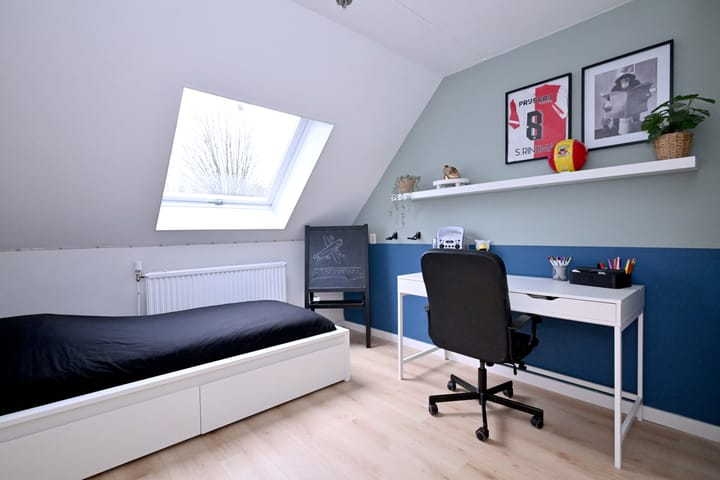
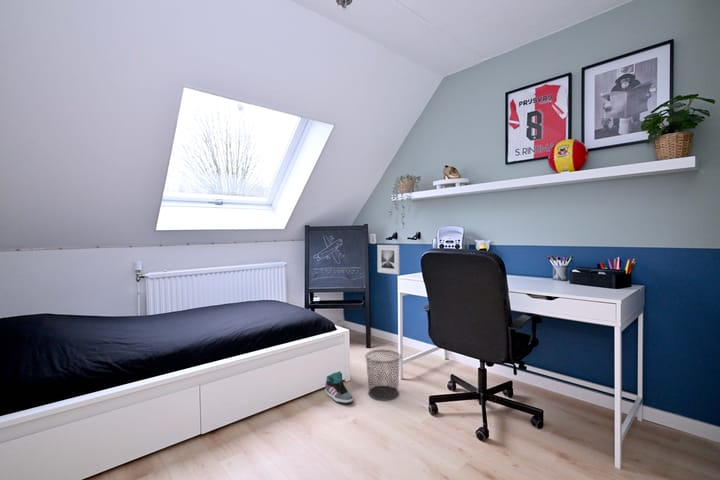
+ waste bin [364,349,402,401]
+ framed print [376,244,400,275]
+ sneaker [324,370,354,405]
